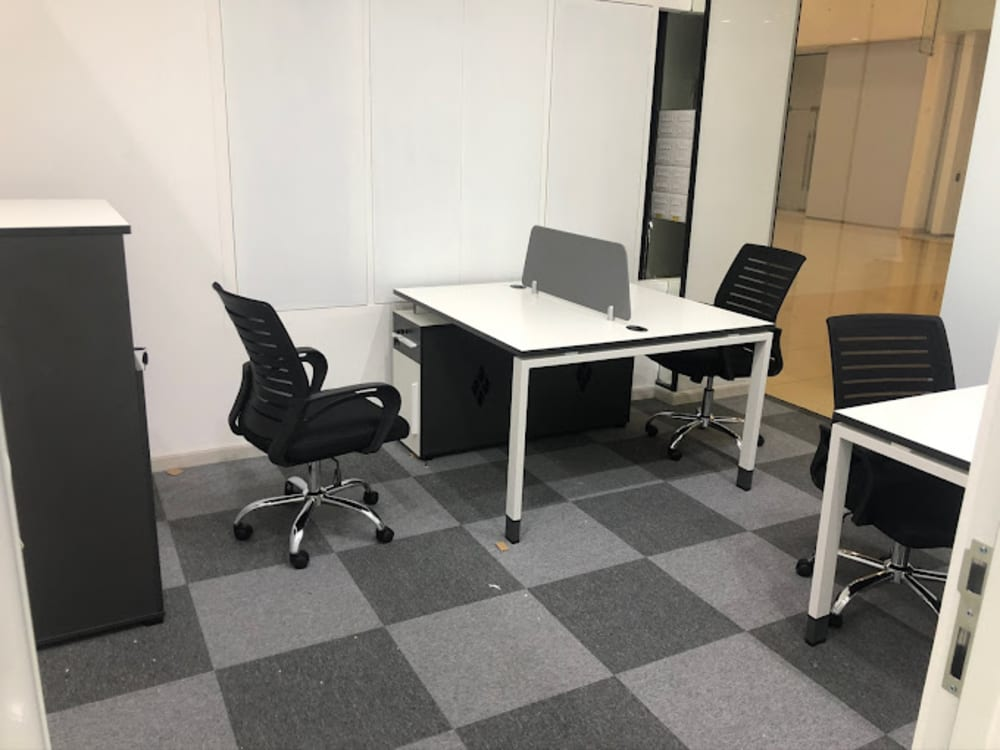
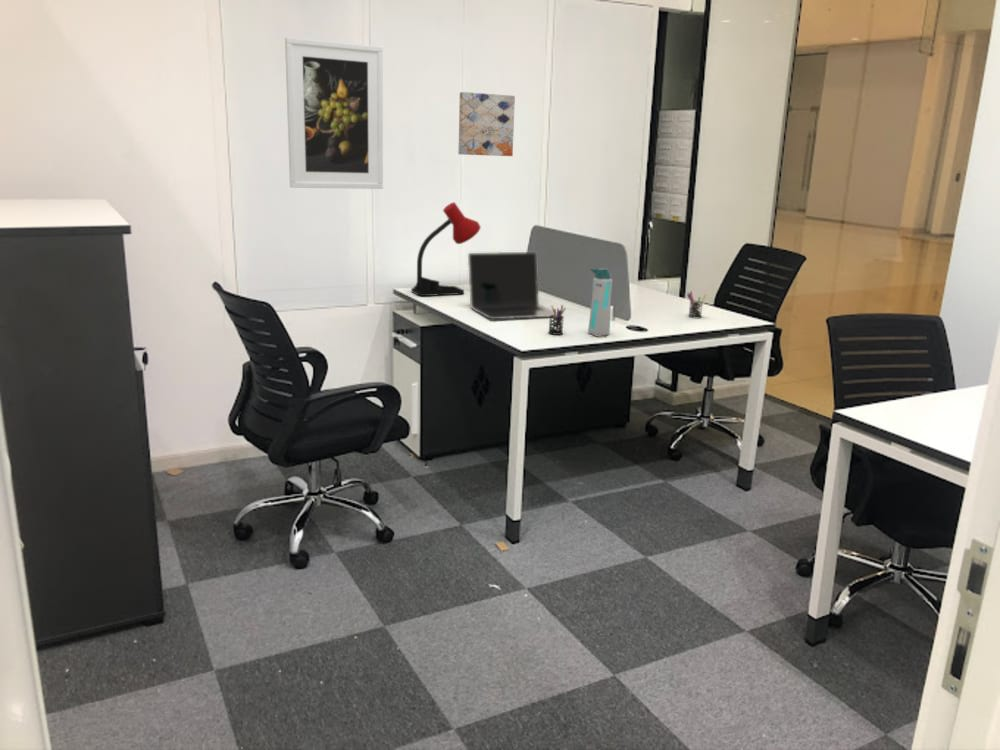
+ water bottle [587,266,613,337]
+ pen holder [547,304,567,336]
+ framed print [284,36,384,190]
+ wall art [457,91,516,157]
+ desk lamp [410,201,482,297]
+ pen holder [686,290,707,319]
+ laptop [467,251,557,320]
